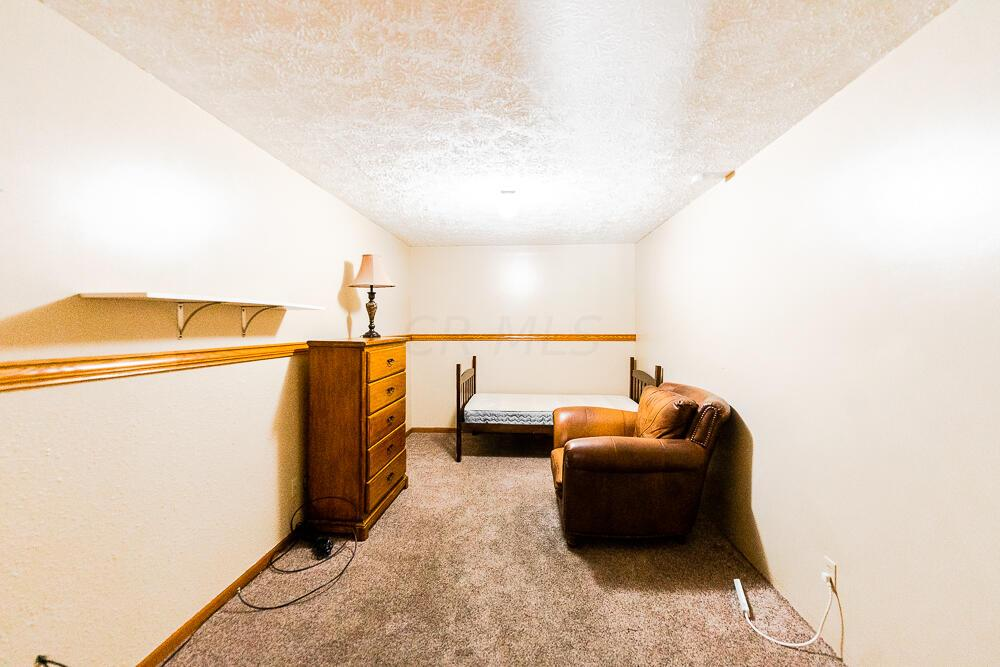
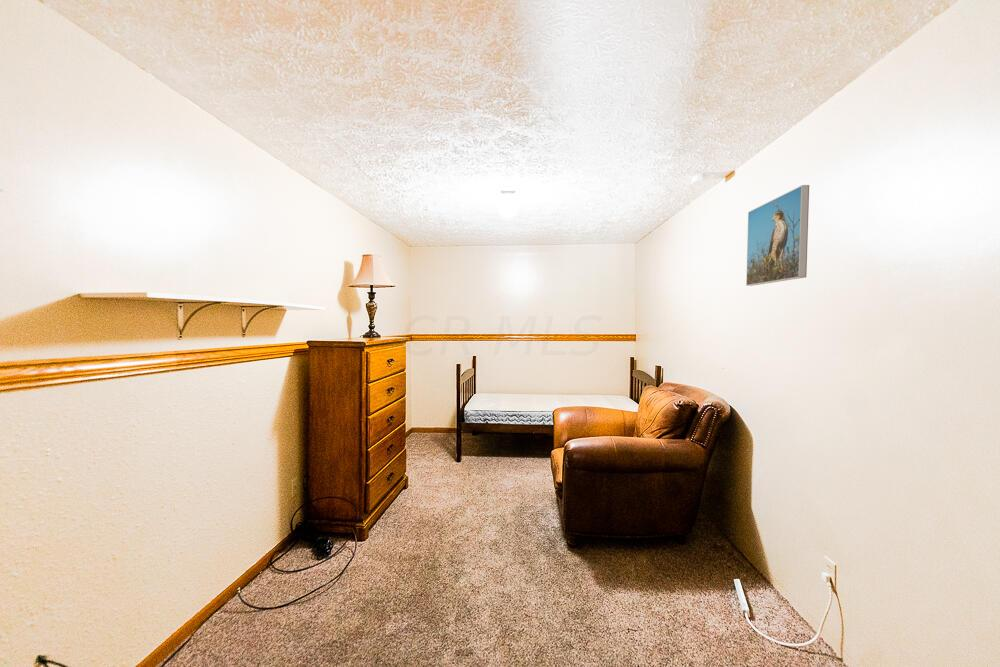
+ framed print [745,184,810,287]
